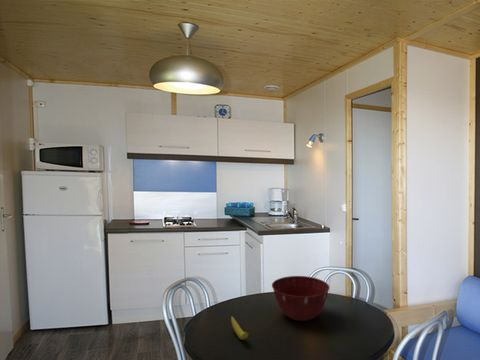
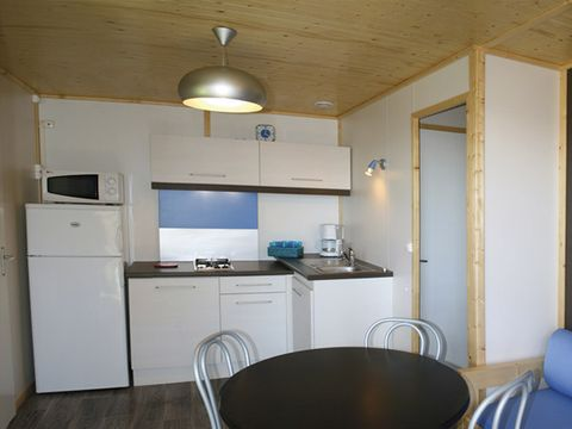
- banana [230,316,249,341]
- mixing bowl [271,275,330,322]
